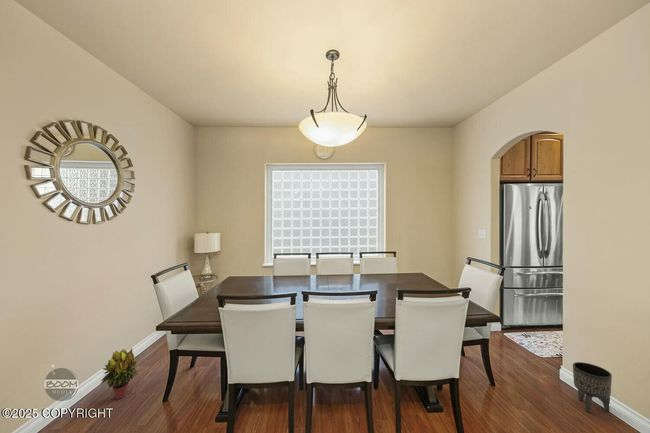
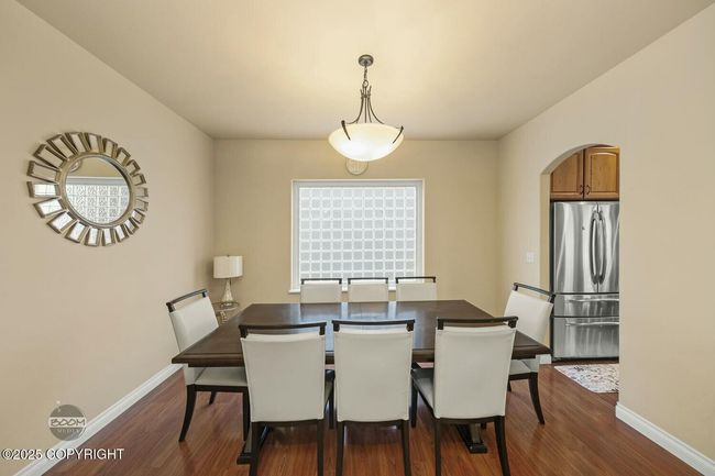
- planter [572,361,613,414]
- potted plant [99,347,140,400]
